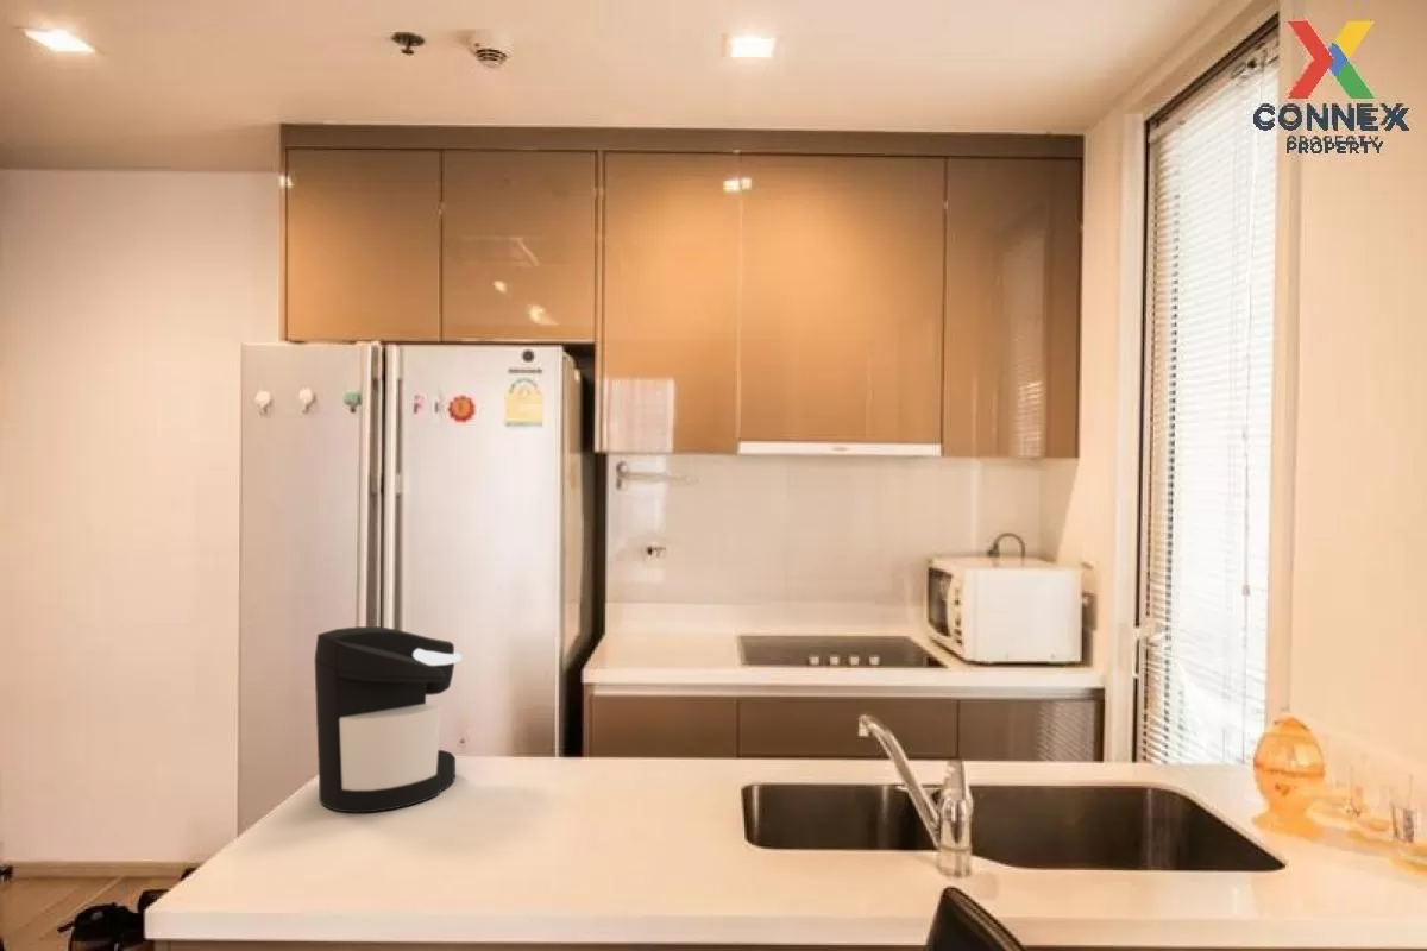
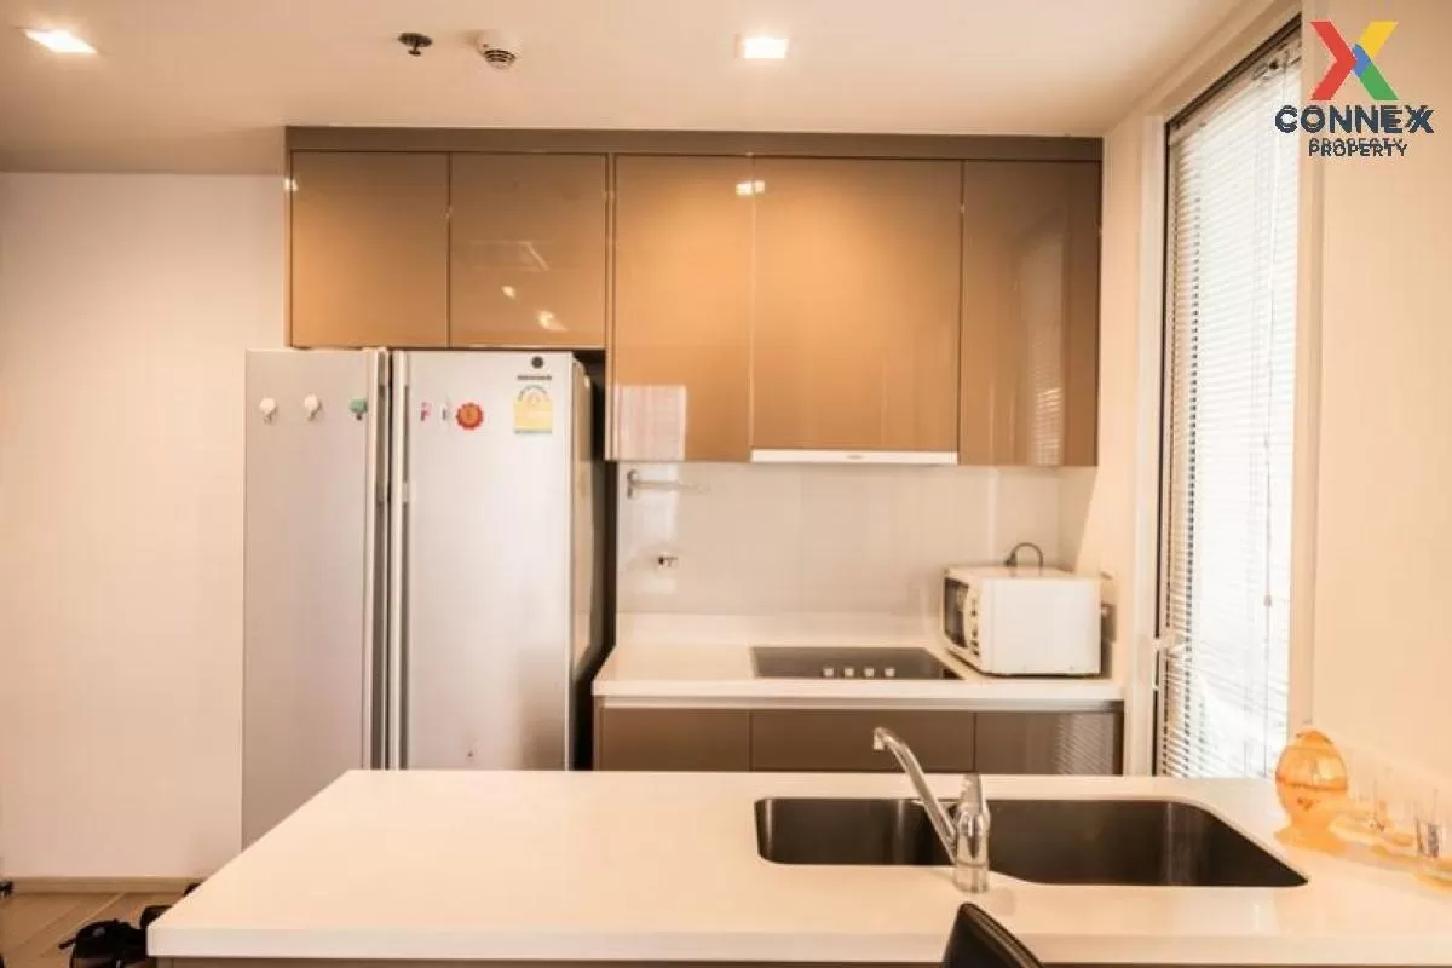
- coffee maker [314,625,464,813]
